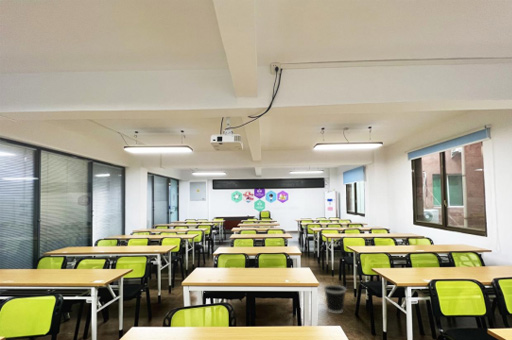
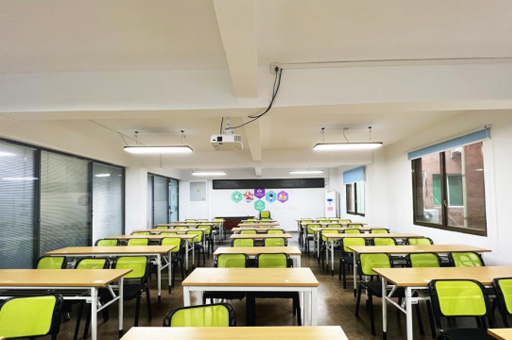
- wastebasket [323,284,347,314]
